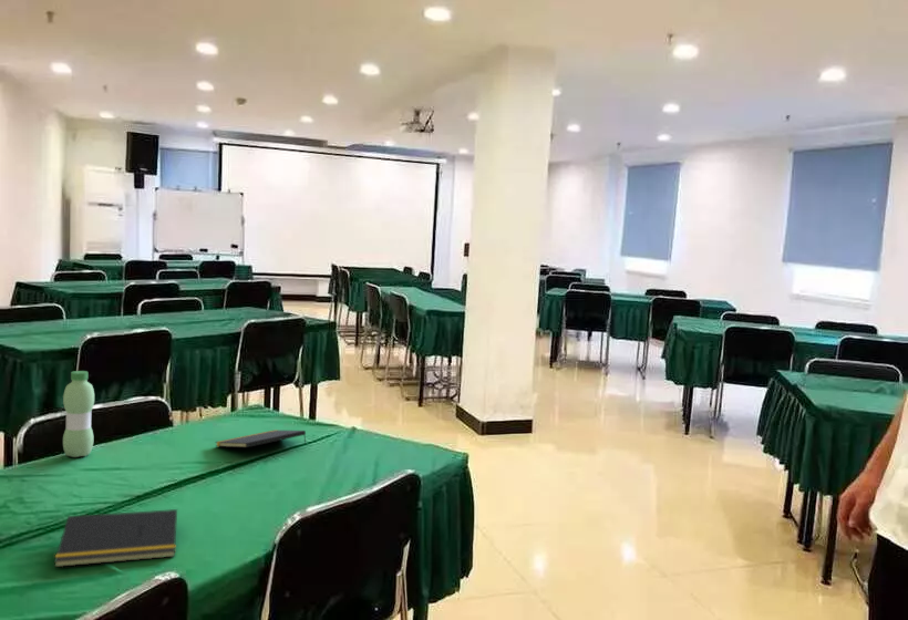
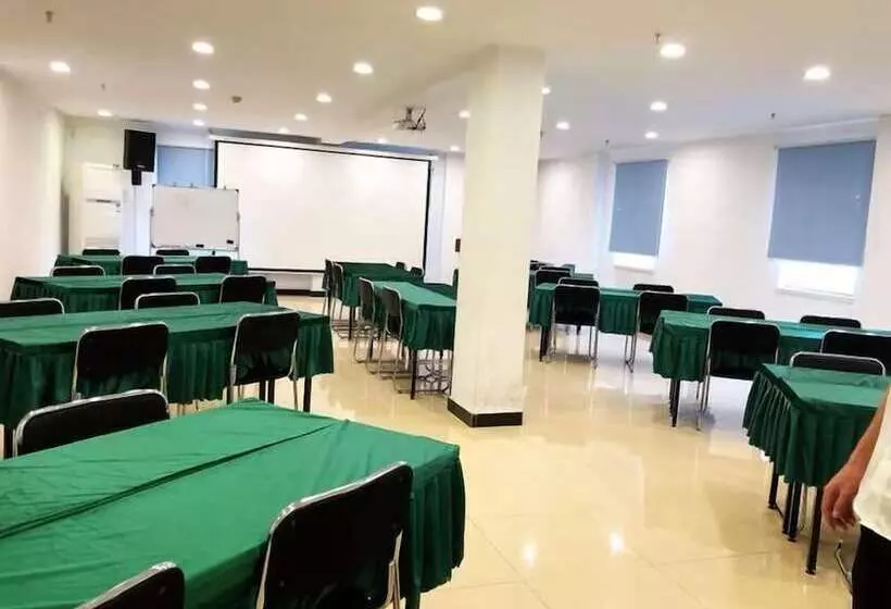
- notepad [53,508,178,568]
- notepad [214,428,307,448]
- water bottle [62,370,95,458]
